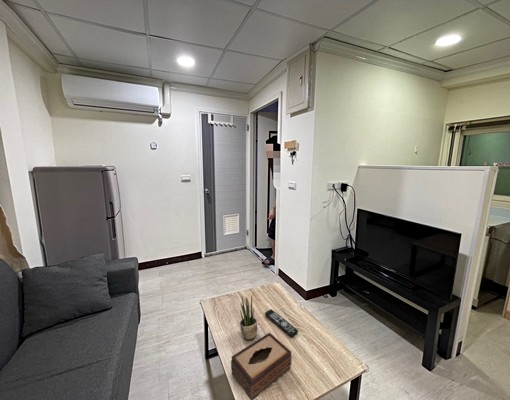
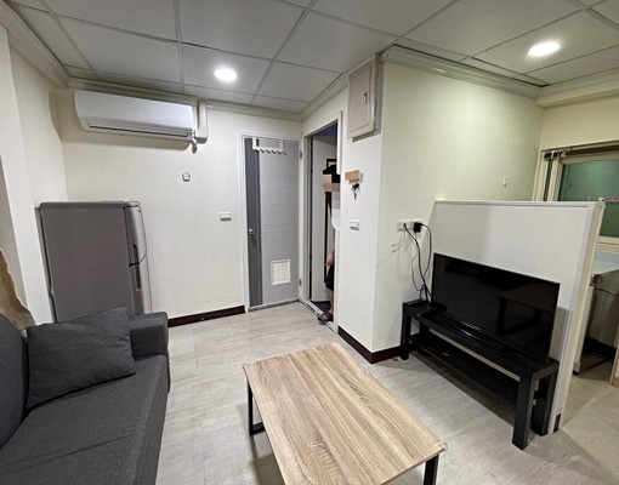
- potted plant [239,296,258,340]
- tissue box [230,332,293,400]
- remote control [264,308,299,338]
